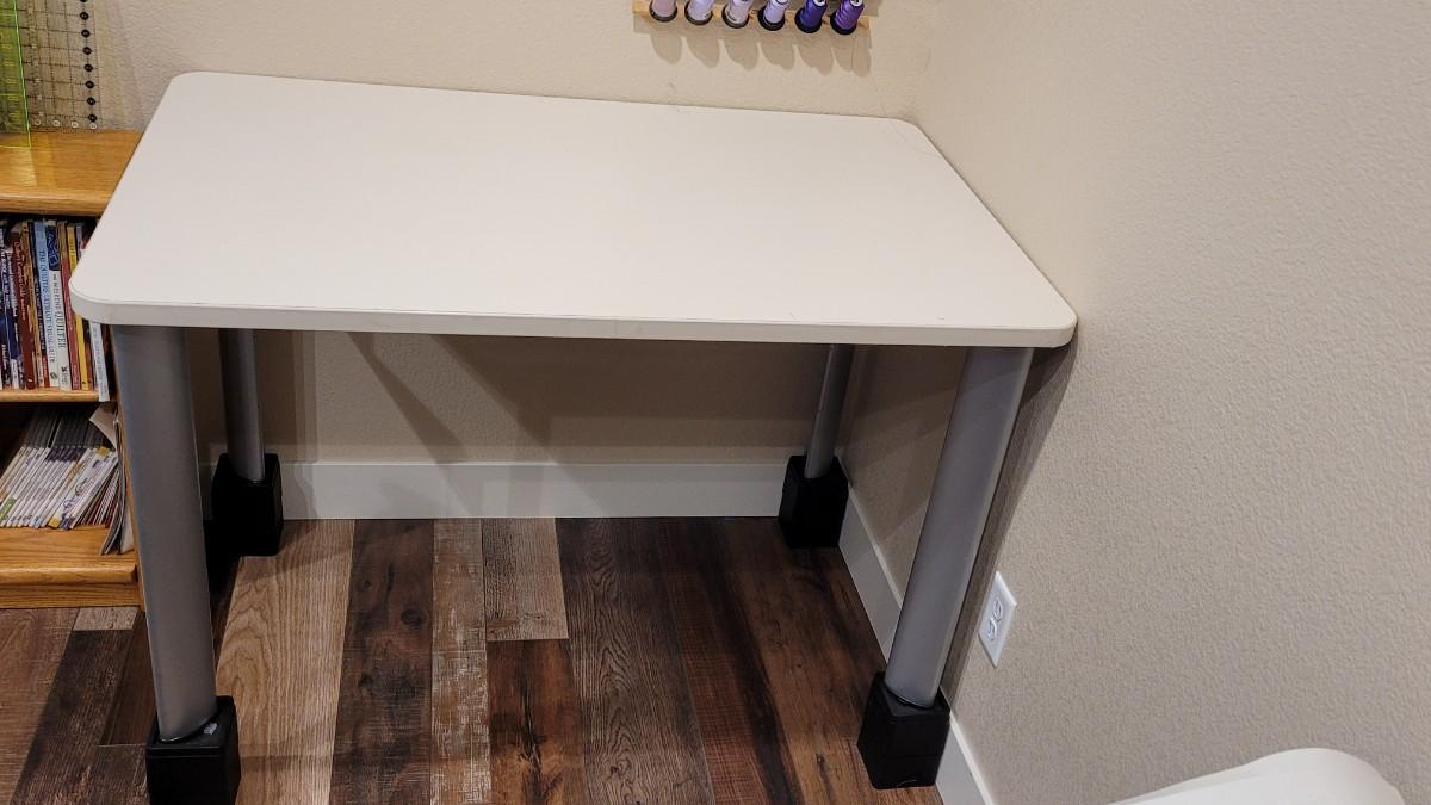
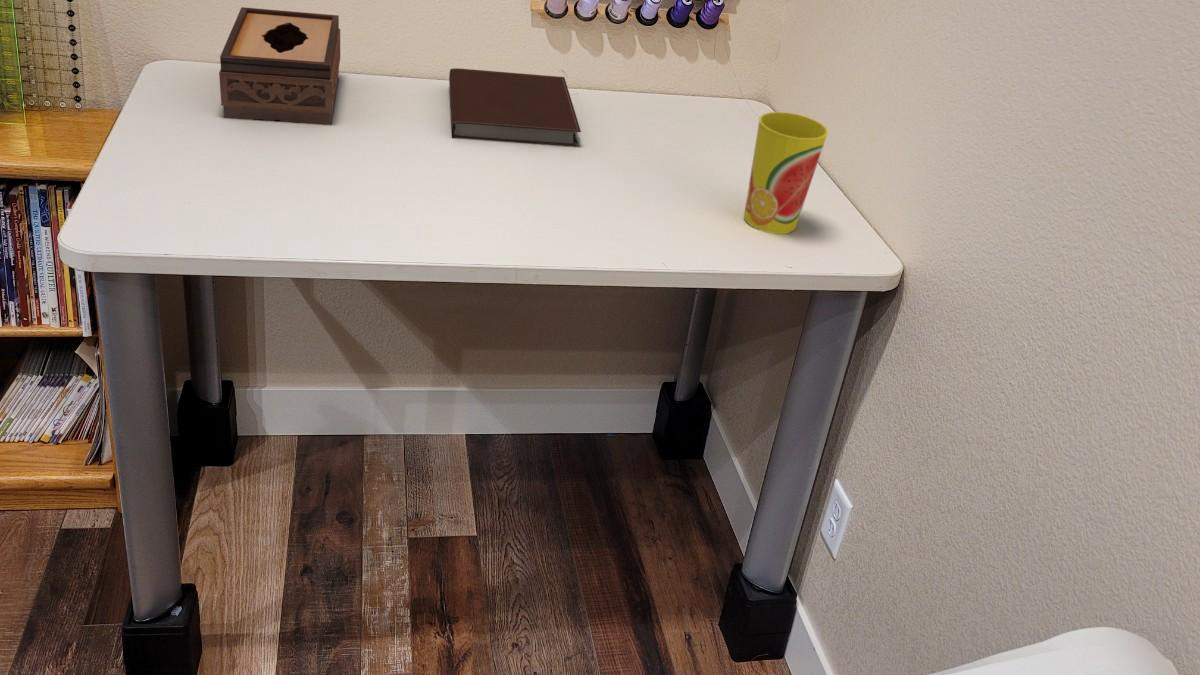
+ notebook [448,67,582,147]
+ tissue box [218,6,341,126]
+ cup [743,111,829,235]
